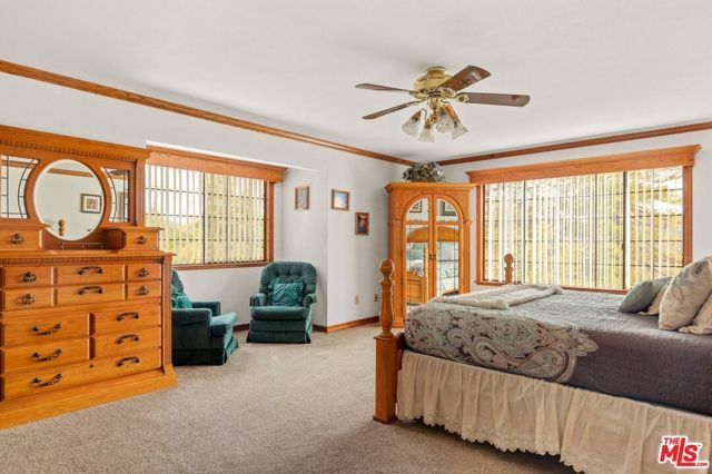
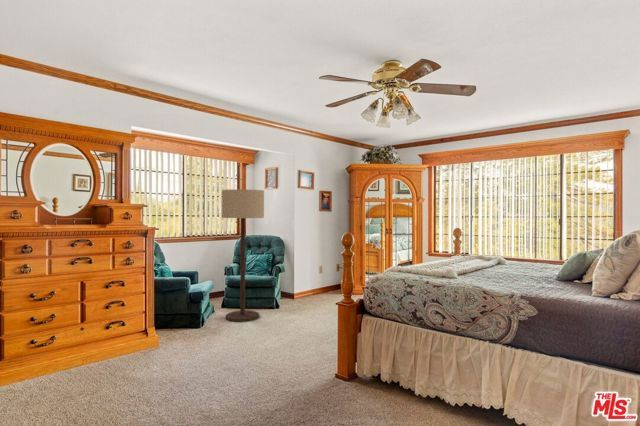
+ floor lamp [221,188,265,323]
